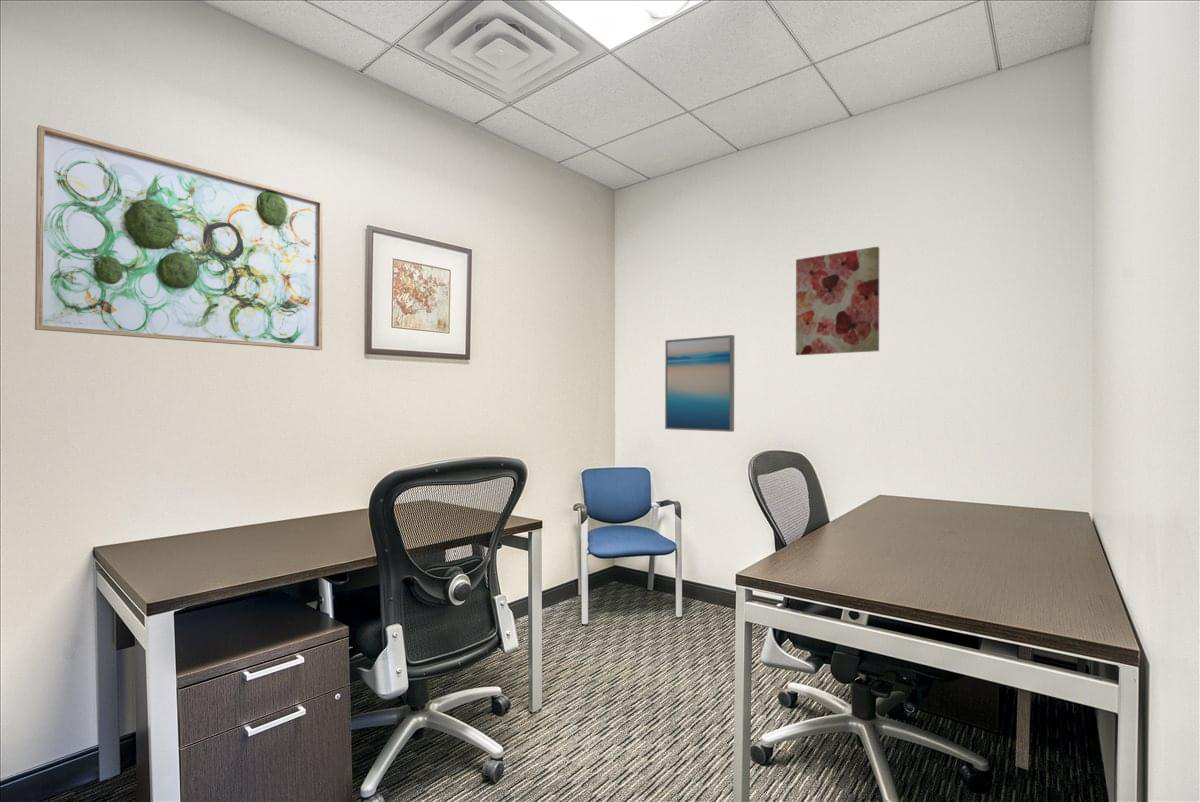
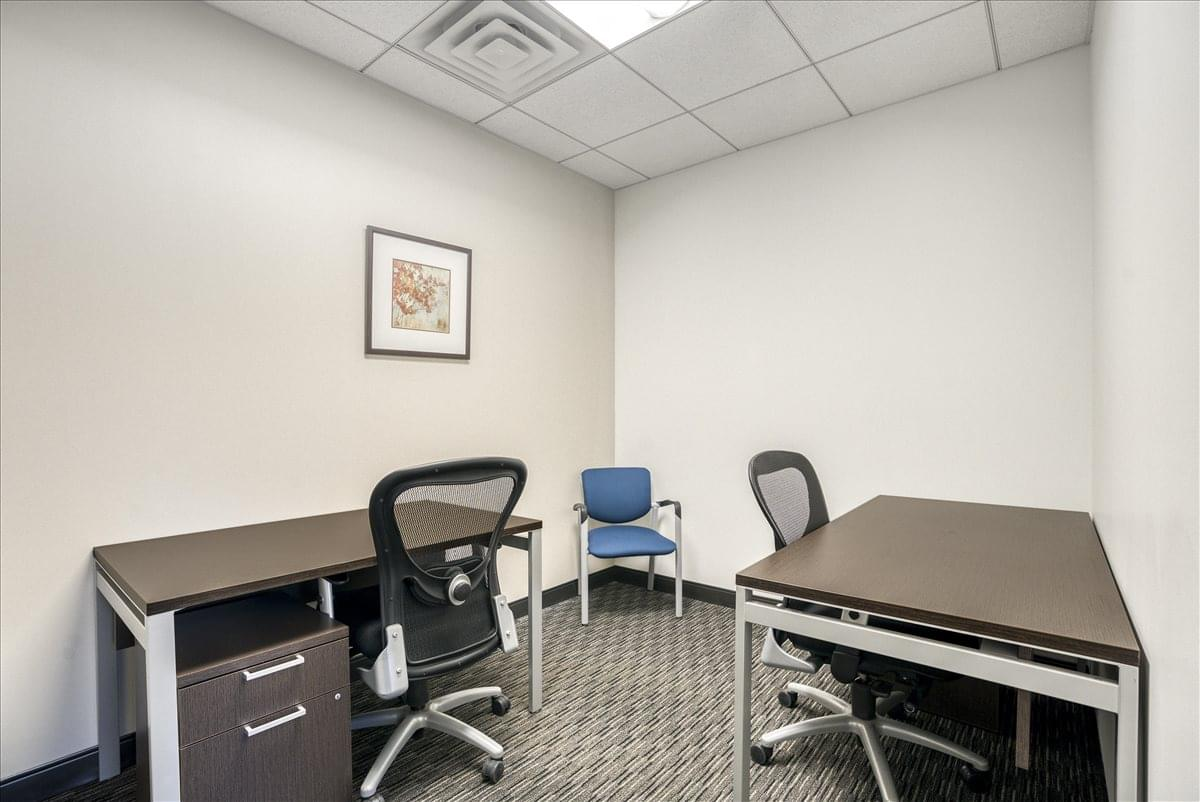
- wall art [34,124,324,351]
- wall art [795,246,880,356]
- wall art [664,334,736,433]
